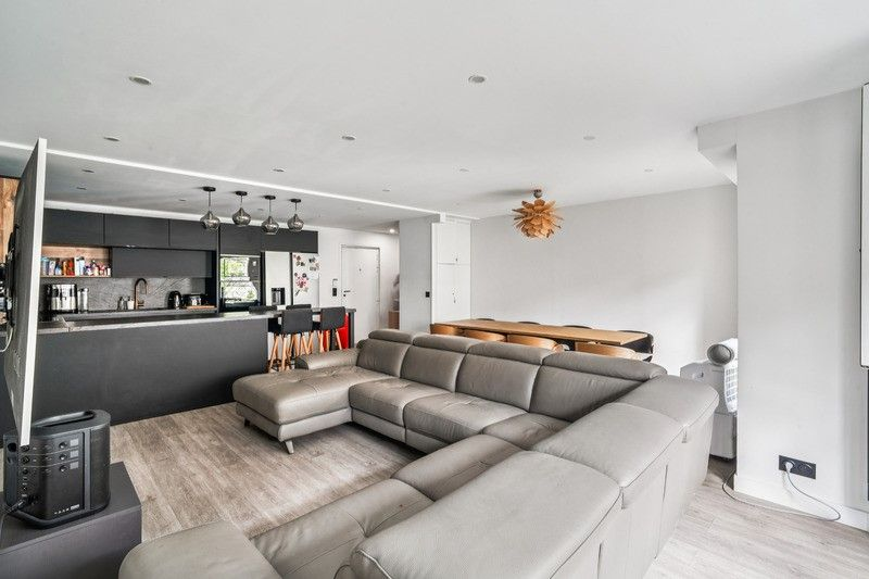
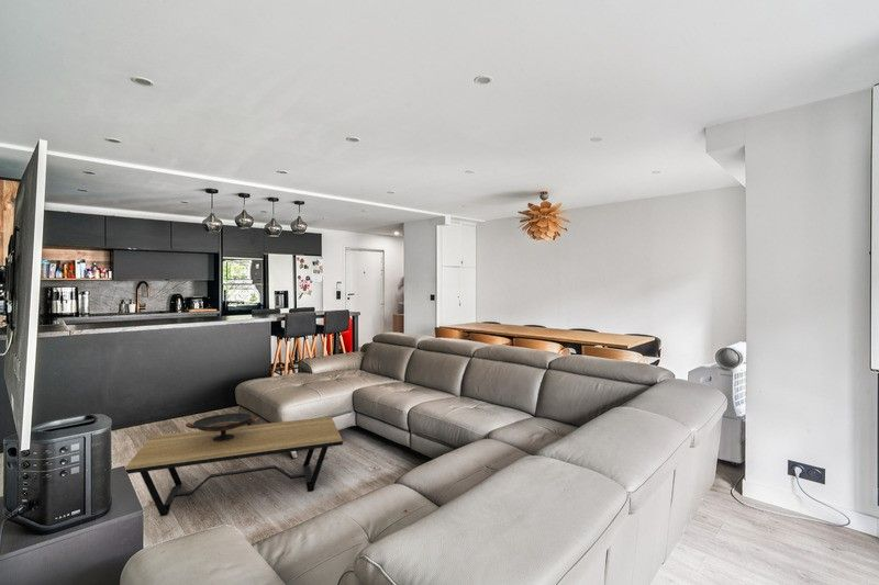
+ coffee table [124,416,344,518]
+ decorative bowl [185,413,260,441]
